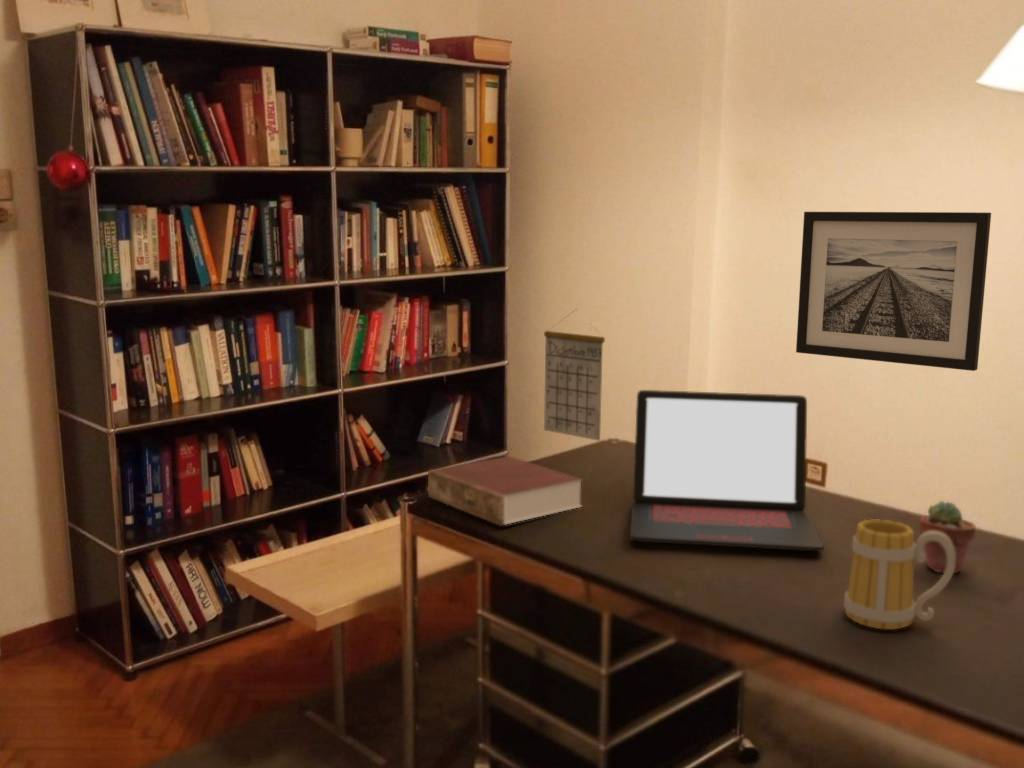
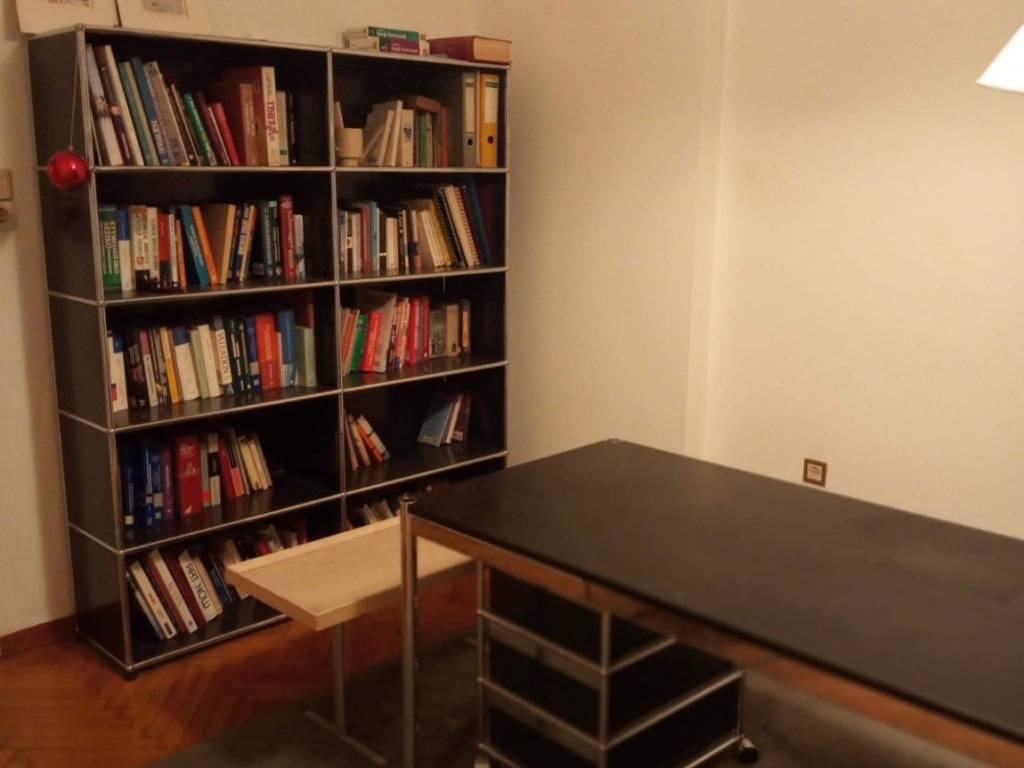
- mug [843,519,955,630]
- wall art [795,211,992,372]
- book [427,455,584,527]
- calendar [543,309,606,442]
- potted succulent [918,500,977,574]
- laptop [629,389,825,552]
